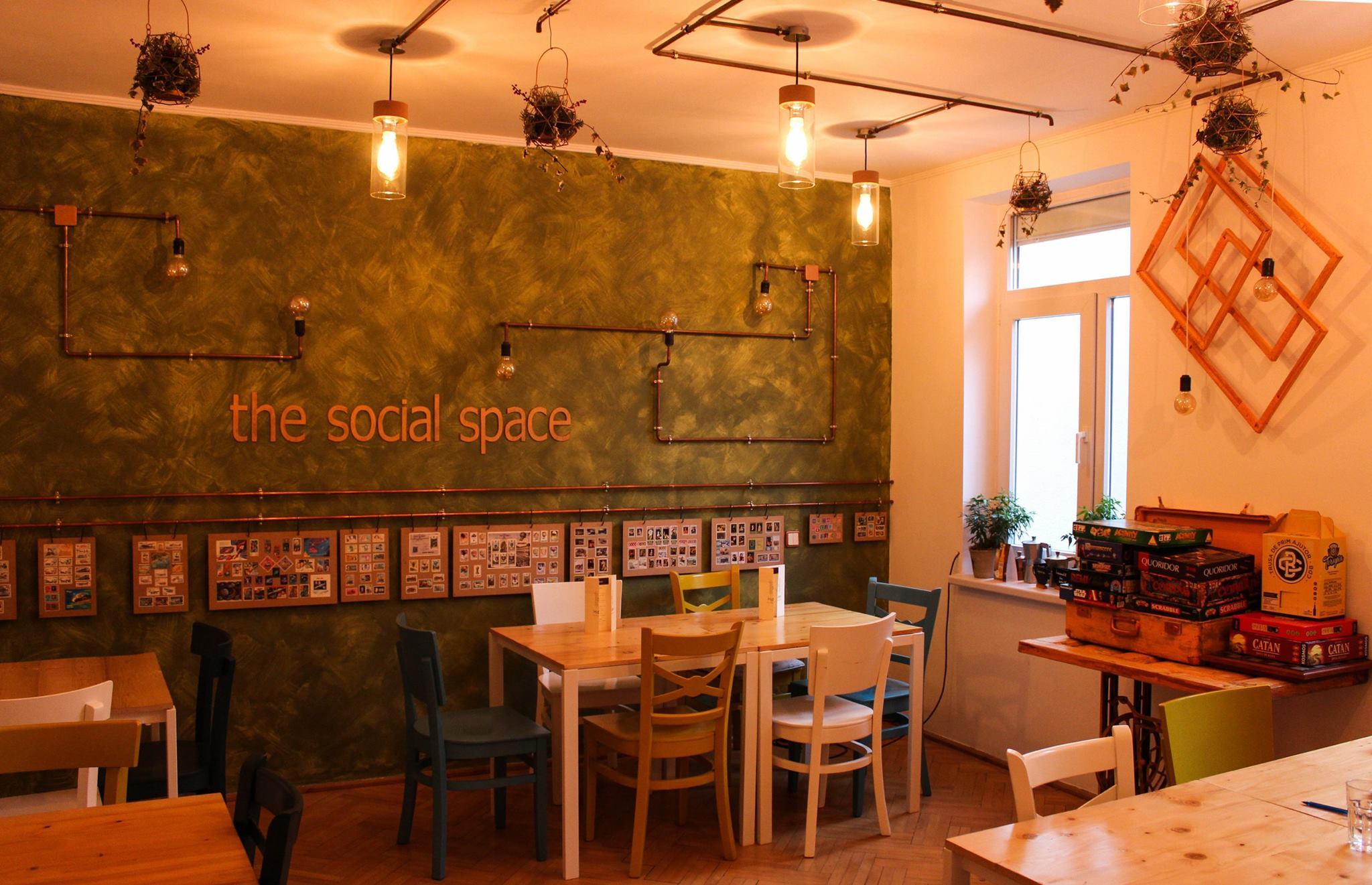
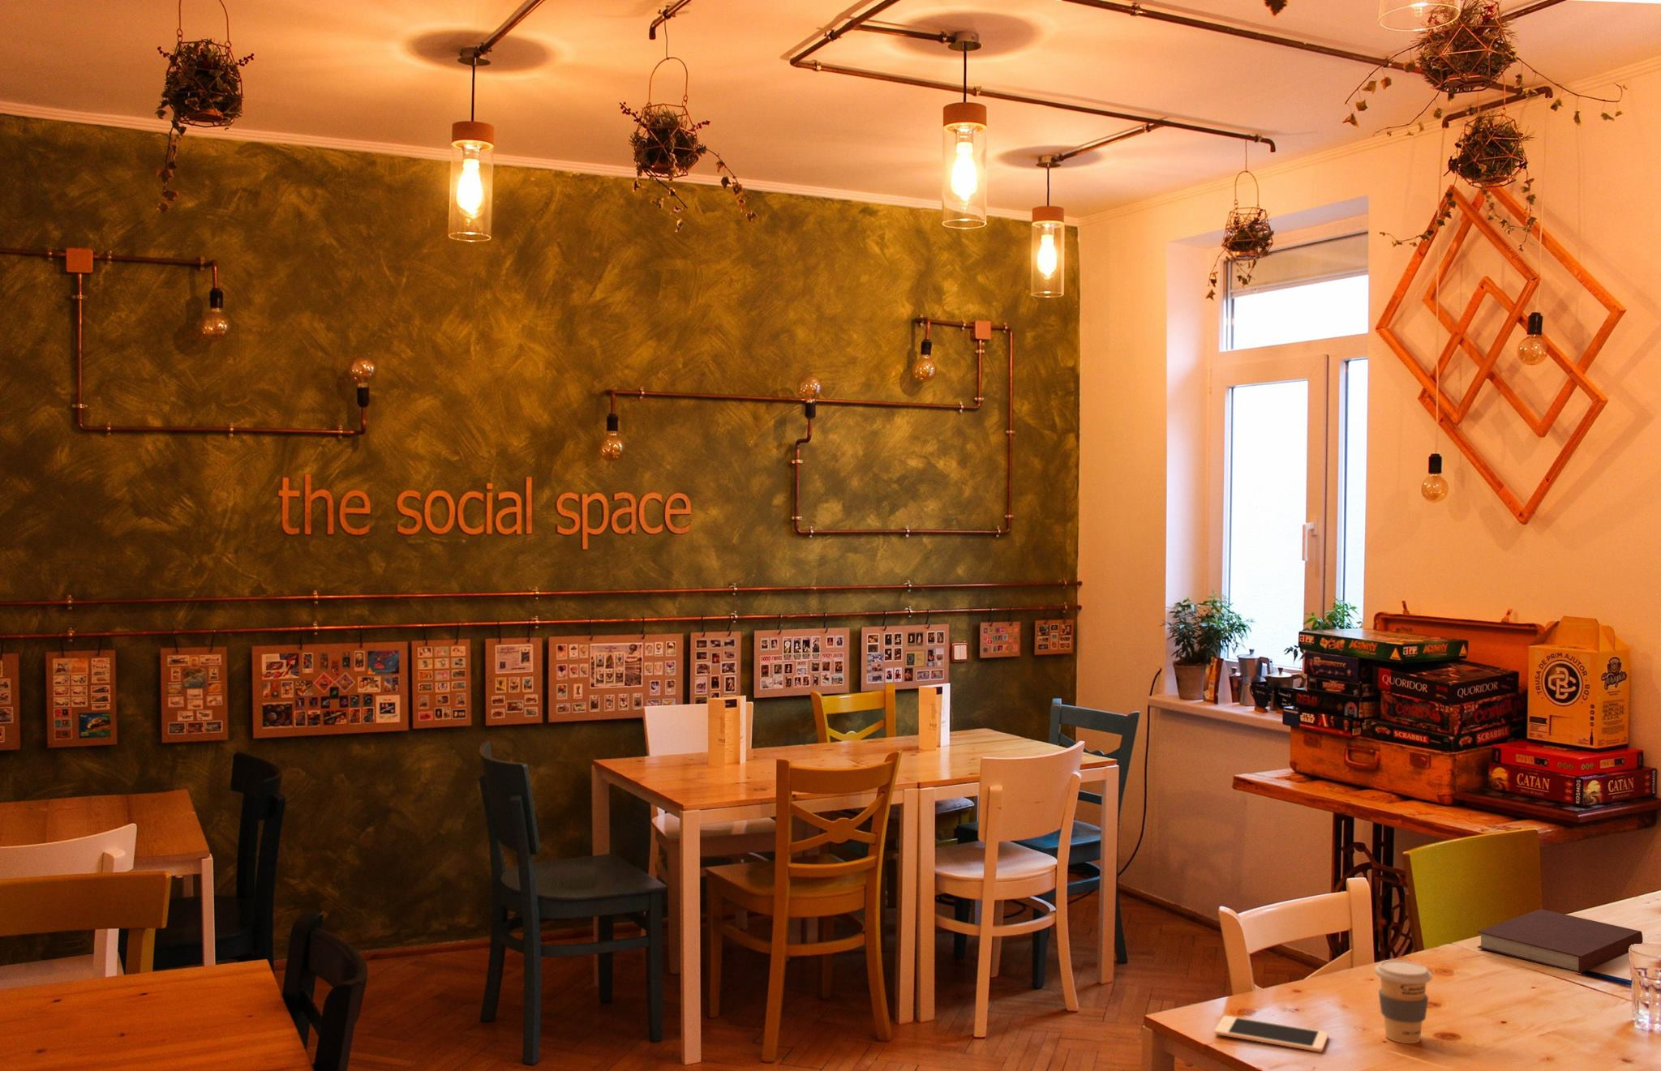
+ notebook [1477,908,1643,974]
+ coffee cup [1374,960,1433,1044]
+ cell phone [1214,1014,1329,1053]
